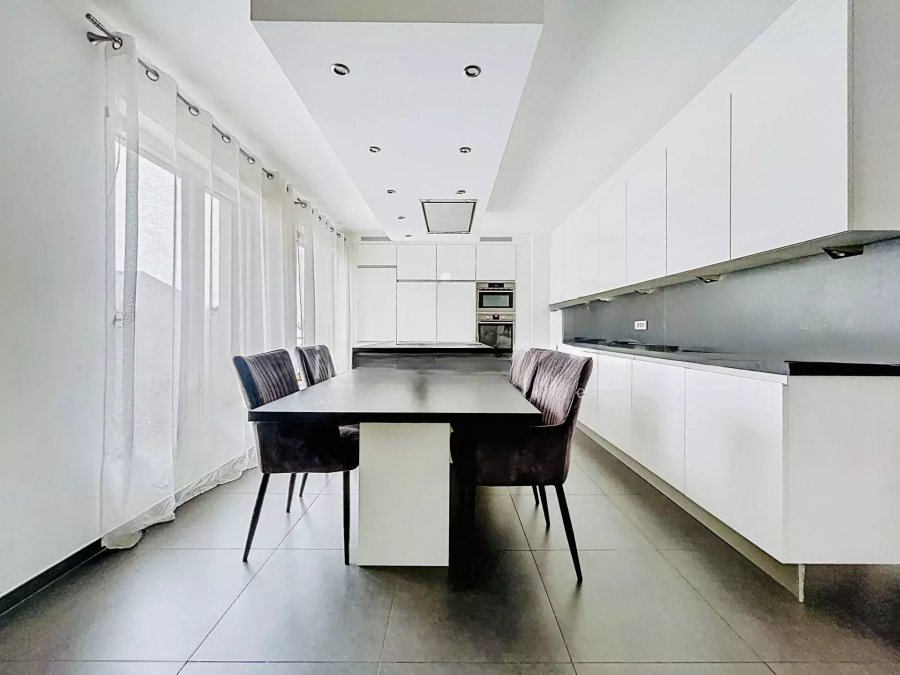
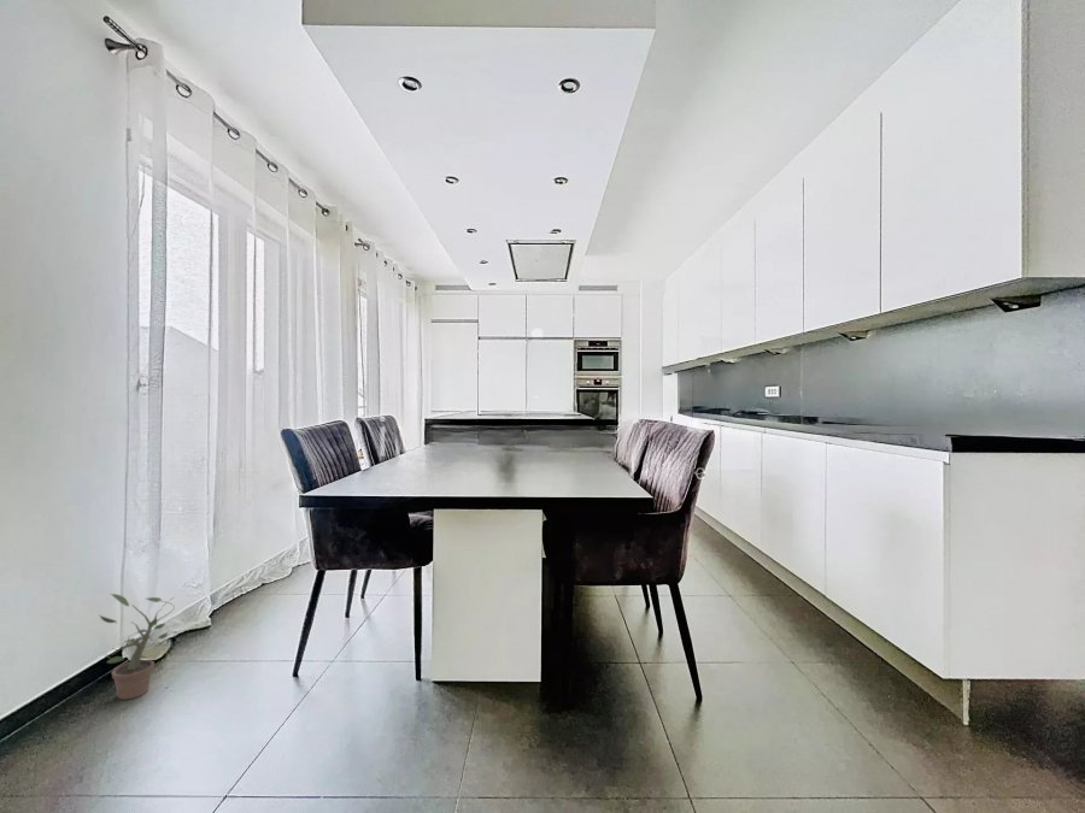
+ potted plant [99,593,176,701]
